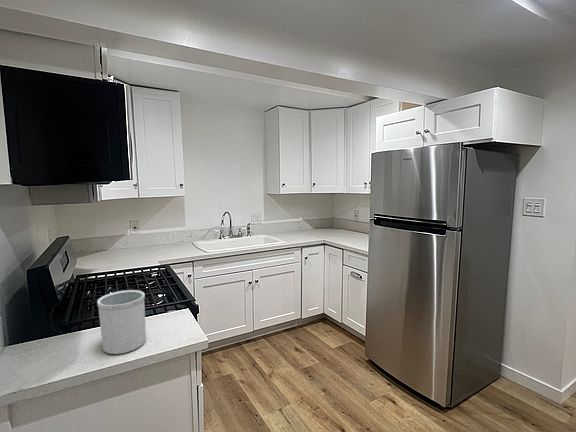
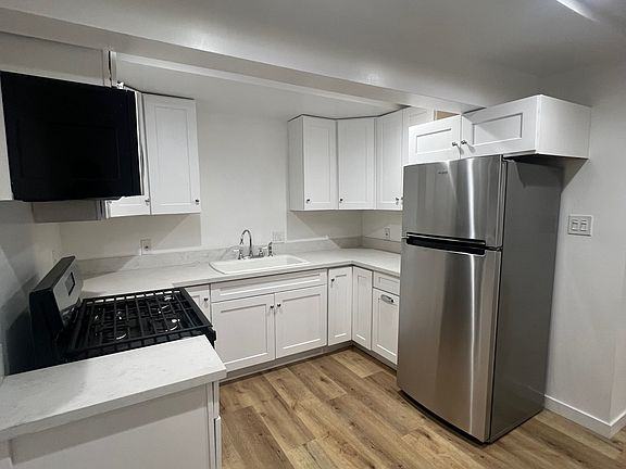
- utensil holder [96,289,147,355]
